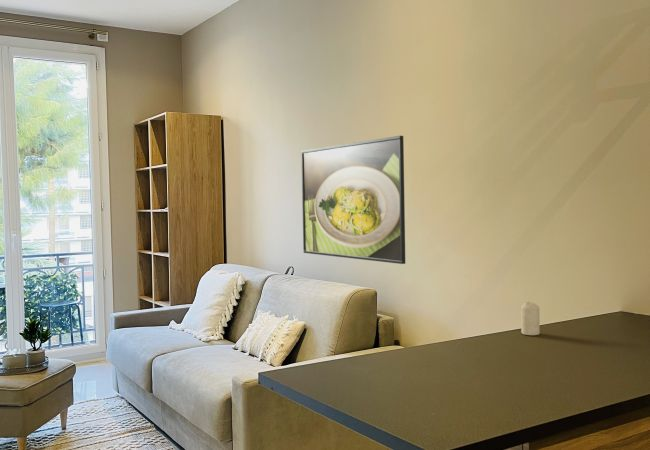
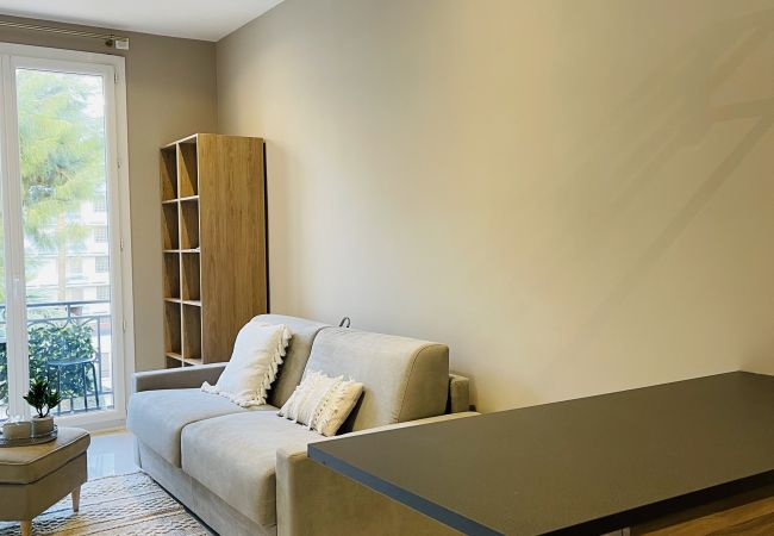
- candle [520,301,541,336]
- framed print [300,135,406,265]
